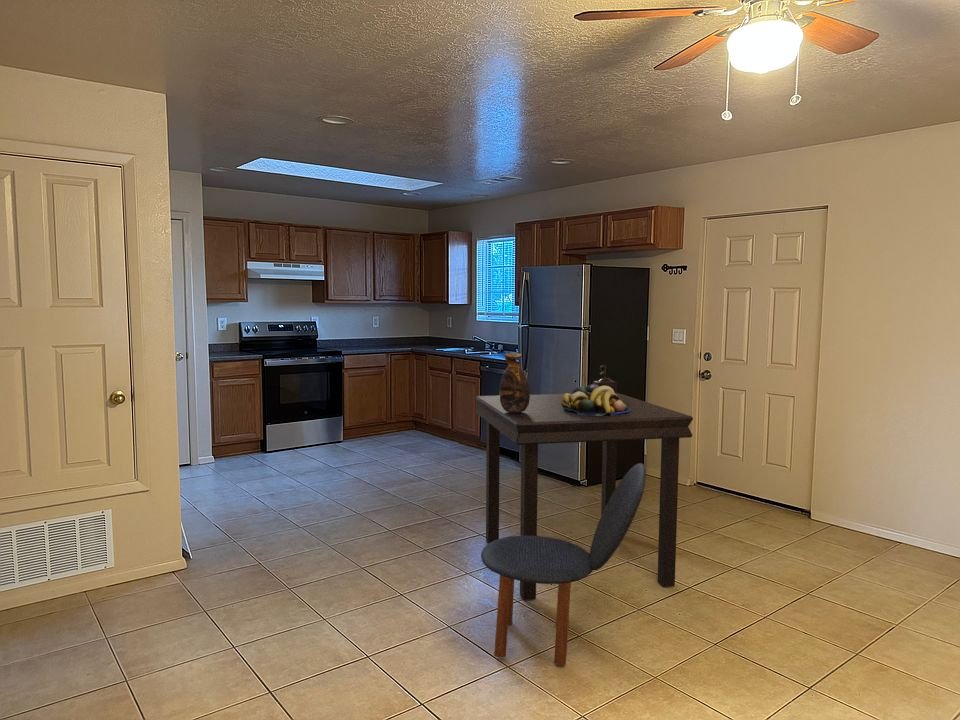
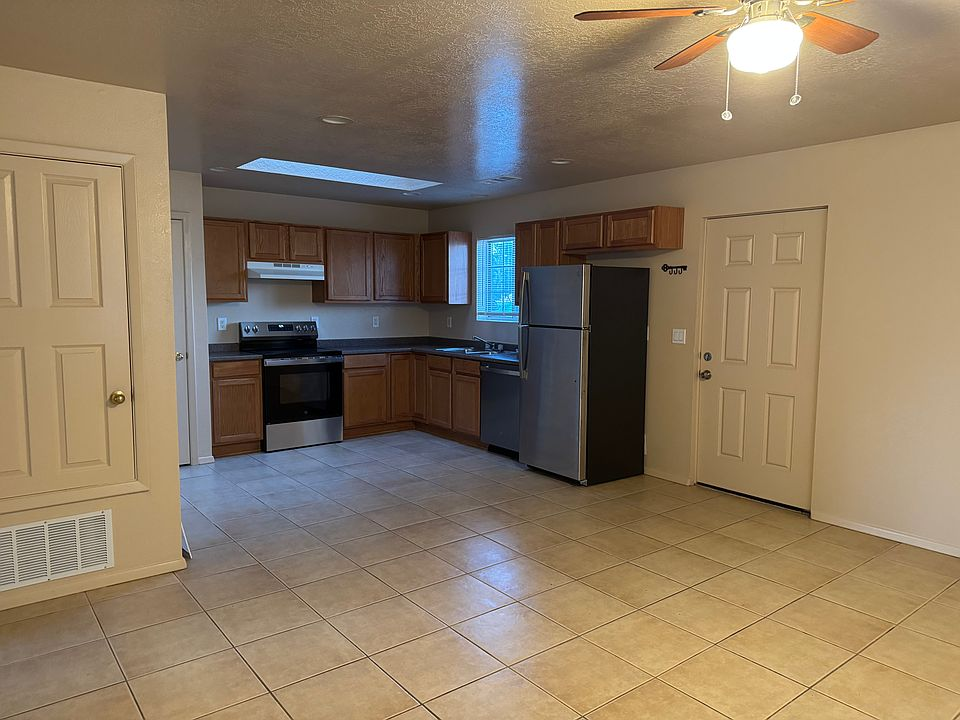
- fruit bowl [561,383,631,416]
- chair [480,462,647,666]
- dining table [475,392,694,601]
- vase [498,352,531,413]
- pepper mill [592,364,618,395]
